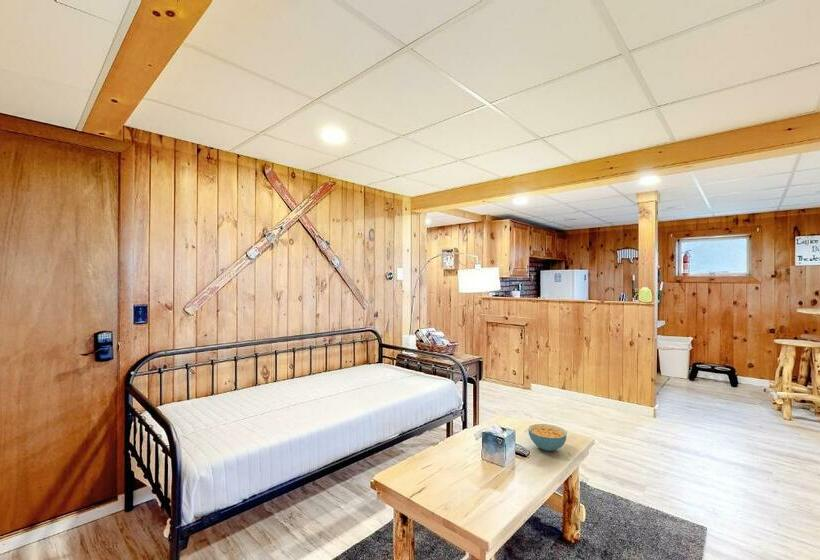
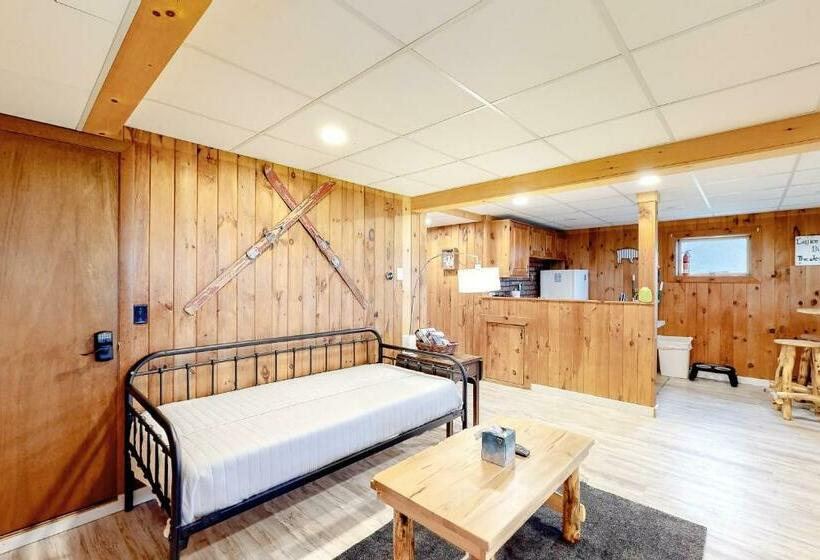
- cereal bowl [527,423,568,452]
